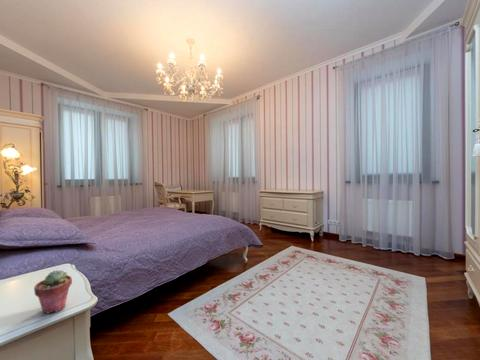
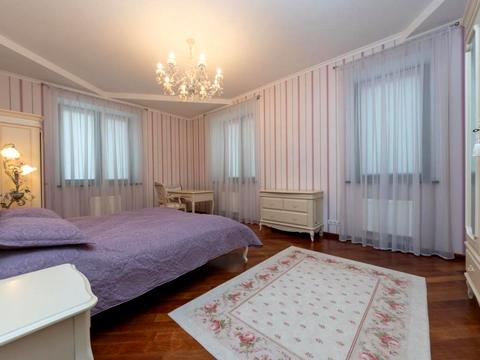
- potted succulent [33,269,73,315]
